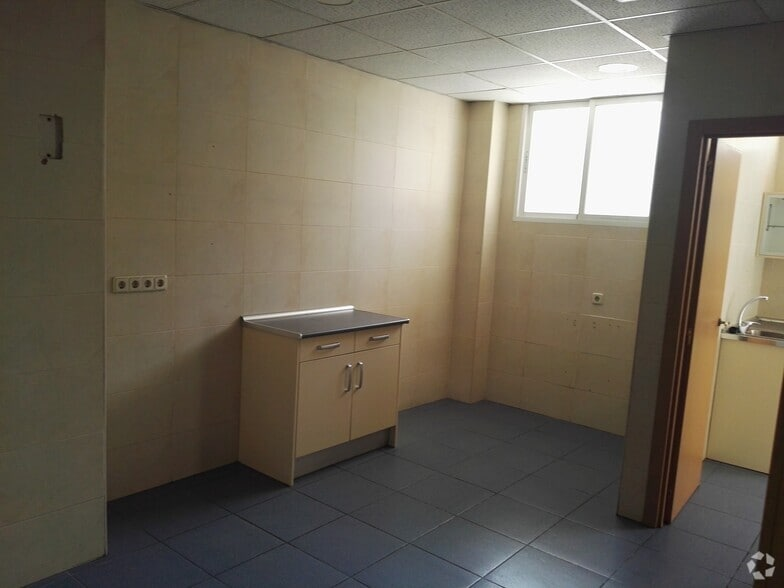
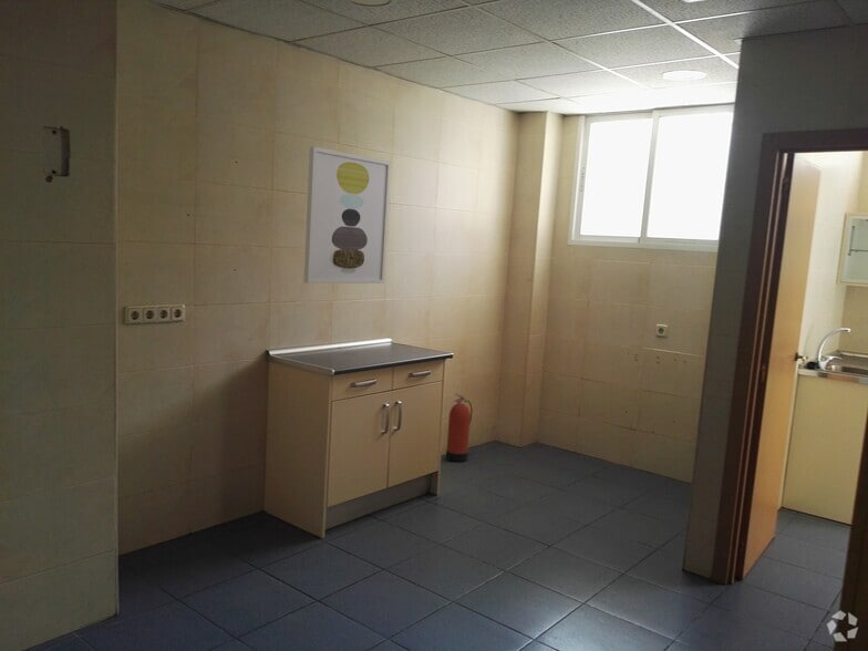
+ fire extinguisher [445,392,473,463]
+ wall art [303,145,392,285]
